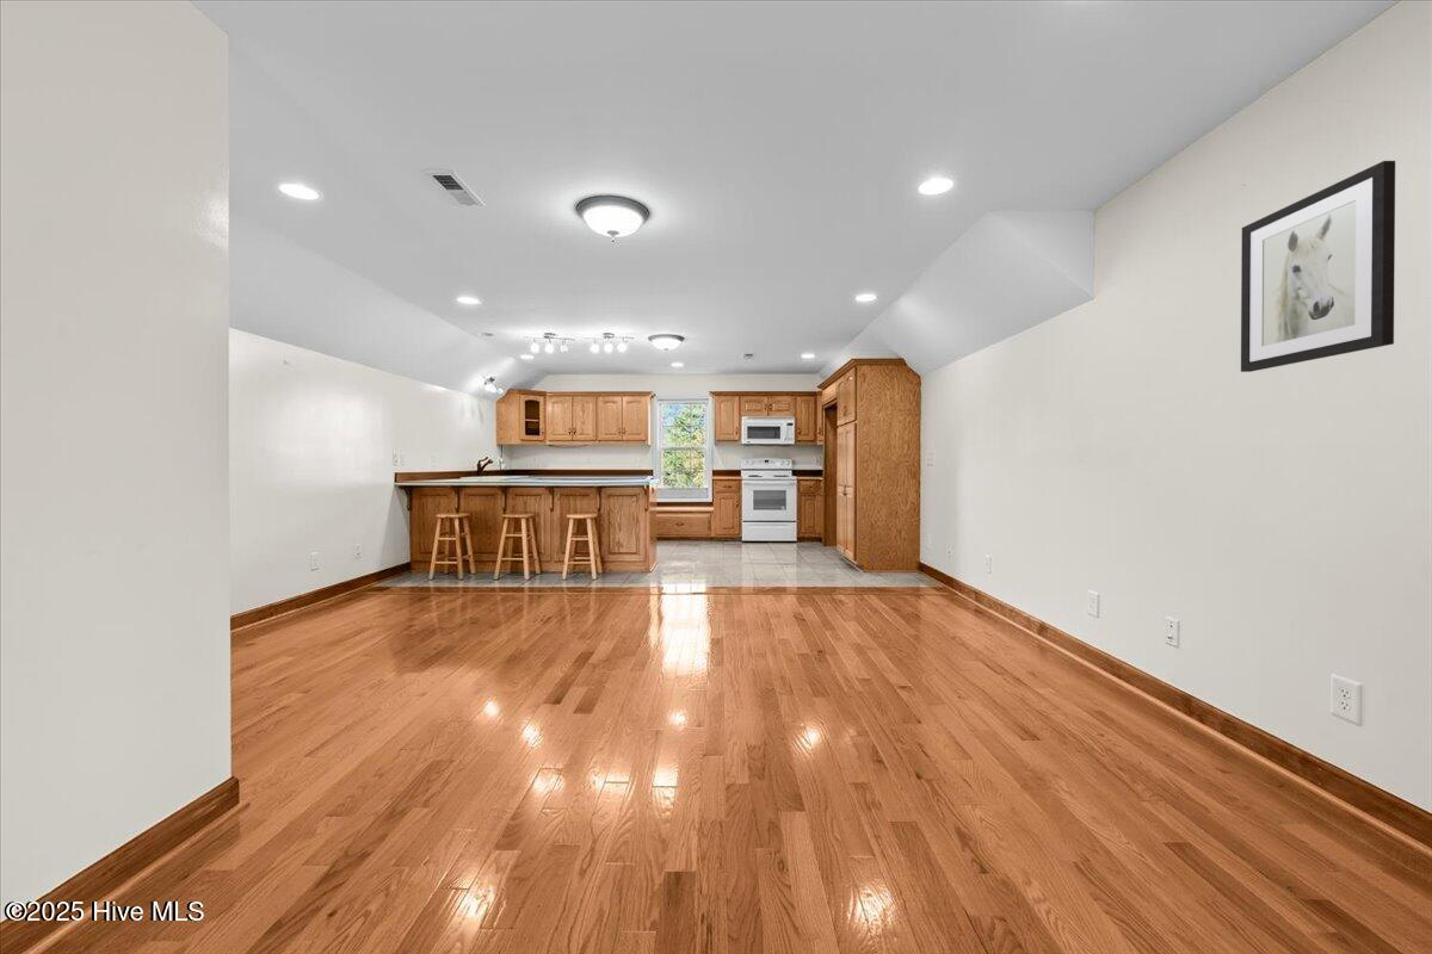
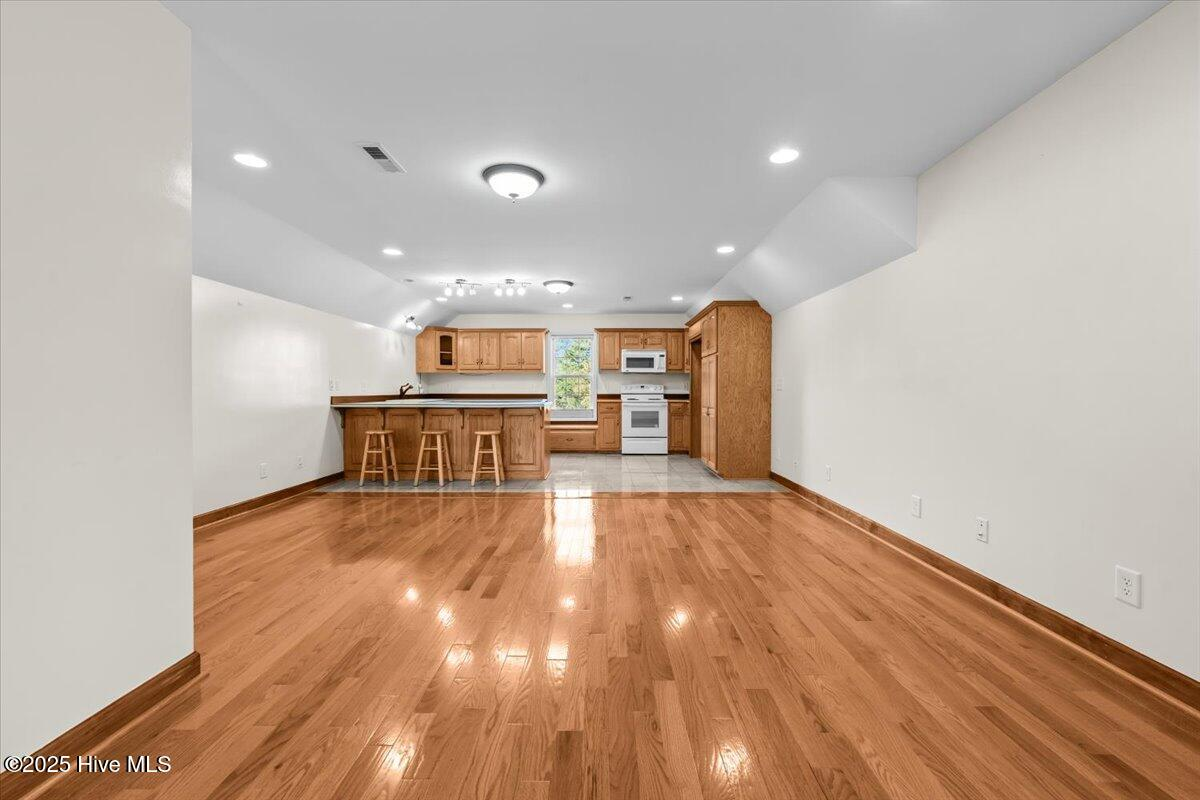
- wall art [1240,160,1396,373]
